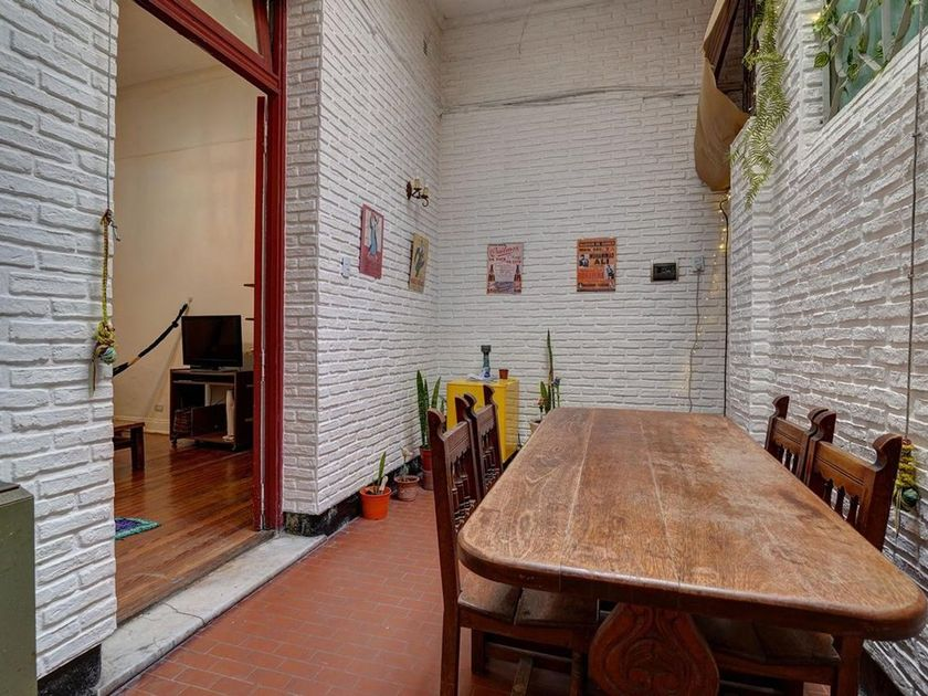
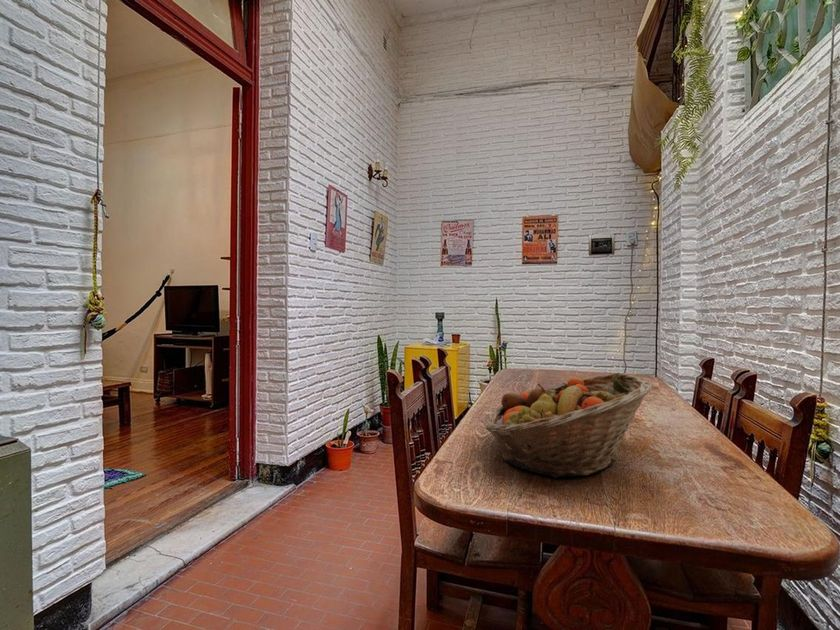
+ fruit basket [485,372,654,479]
